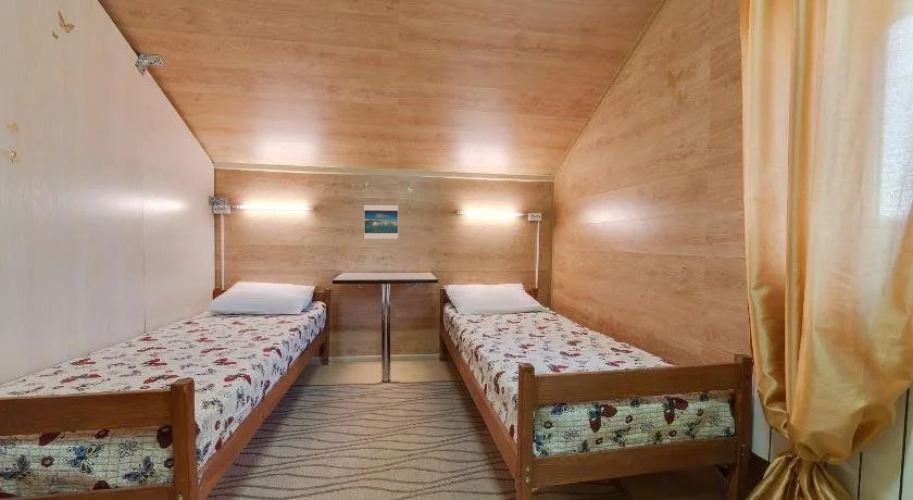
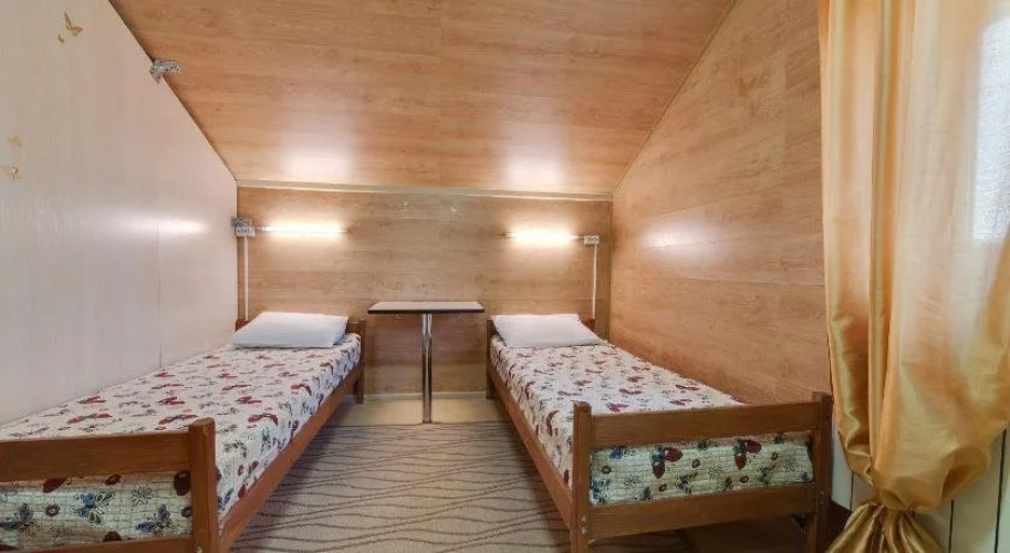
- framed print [363,204,399,240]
